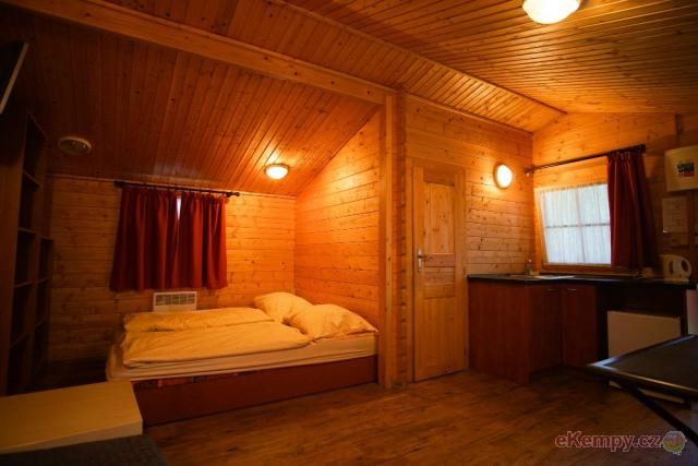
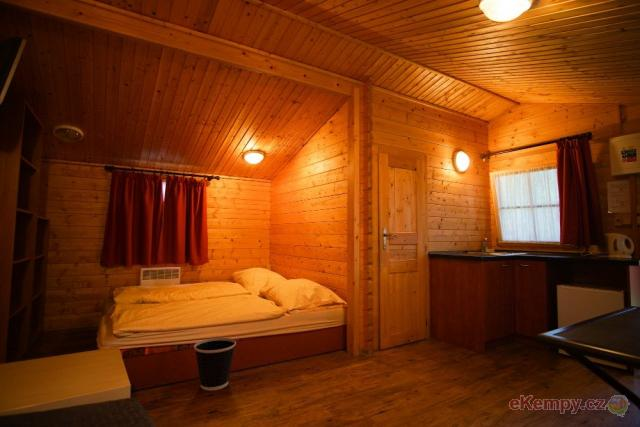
+ wastebasket [193,337,237,392]
